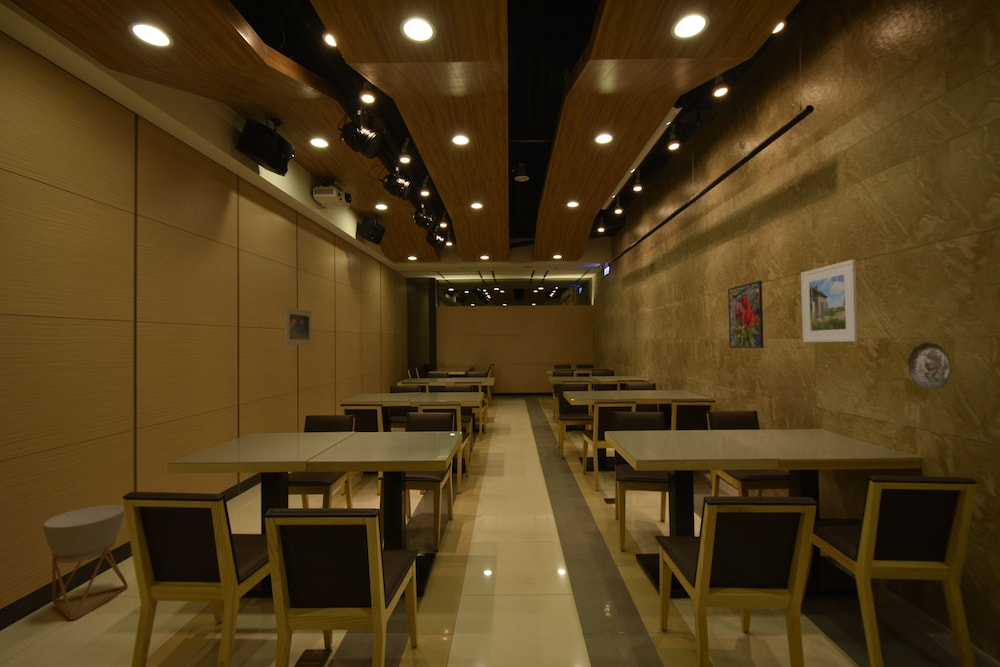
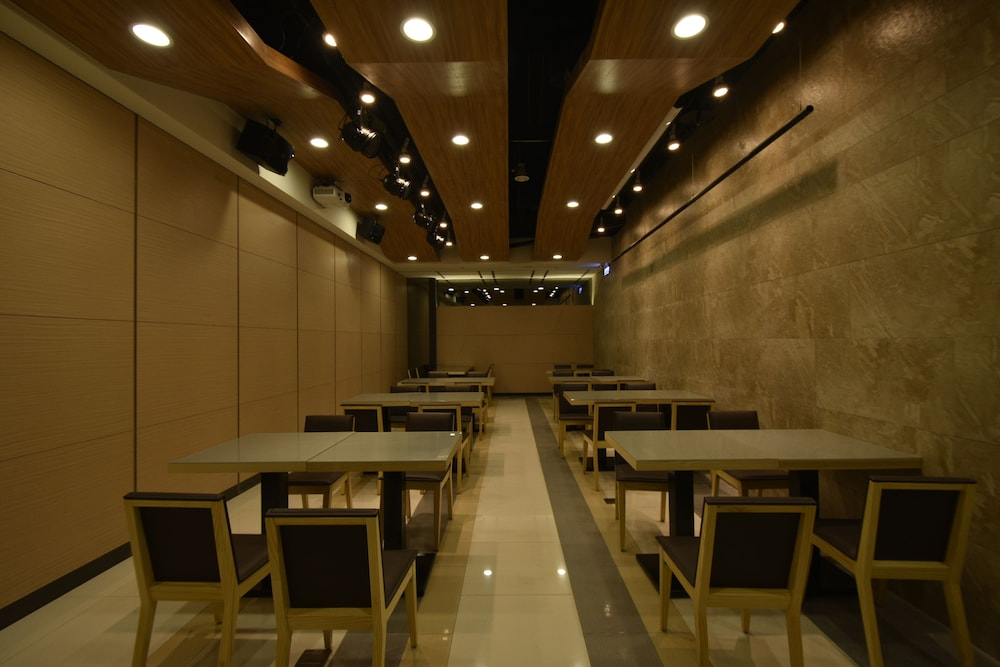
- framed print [727,279,765,349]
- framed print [800,259,859,343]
- decorative plate [907,341,952,391]
- planter [42,504,129,621]
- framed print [284,306,313,346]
